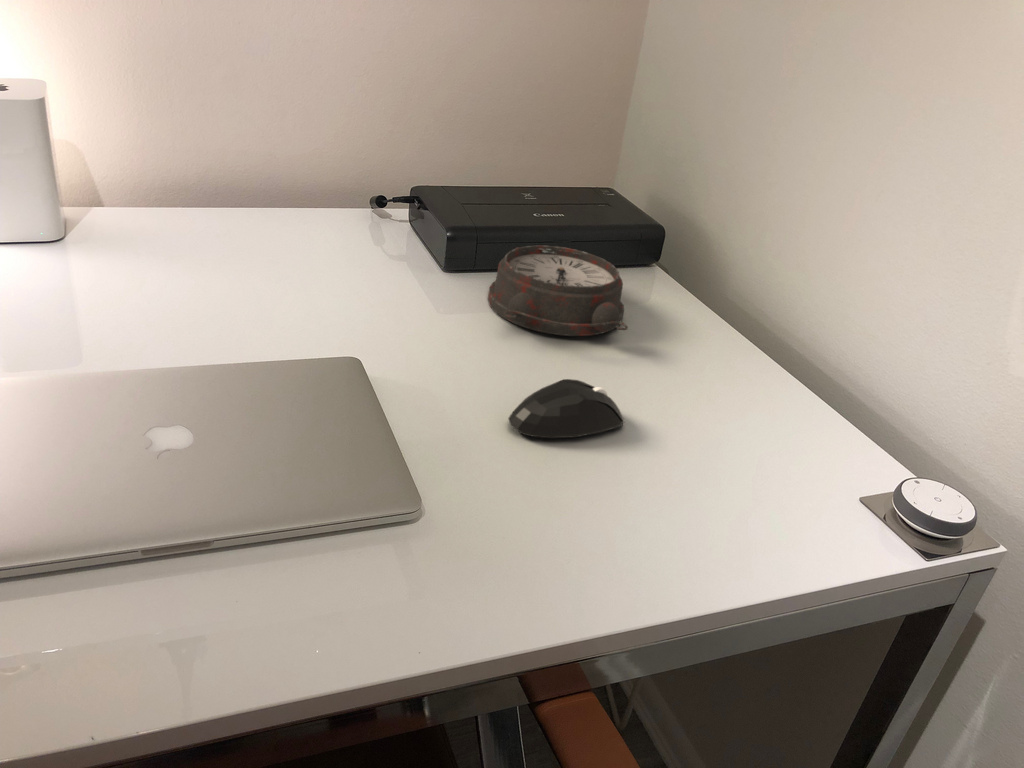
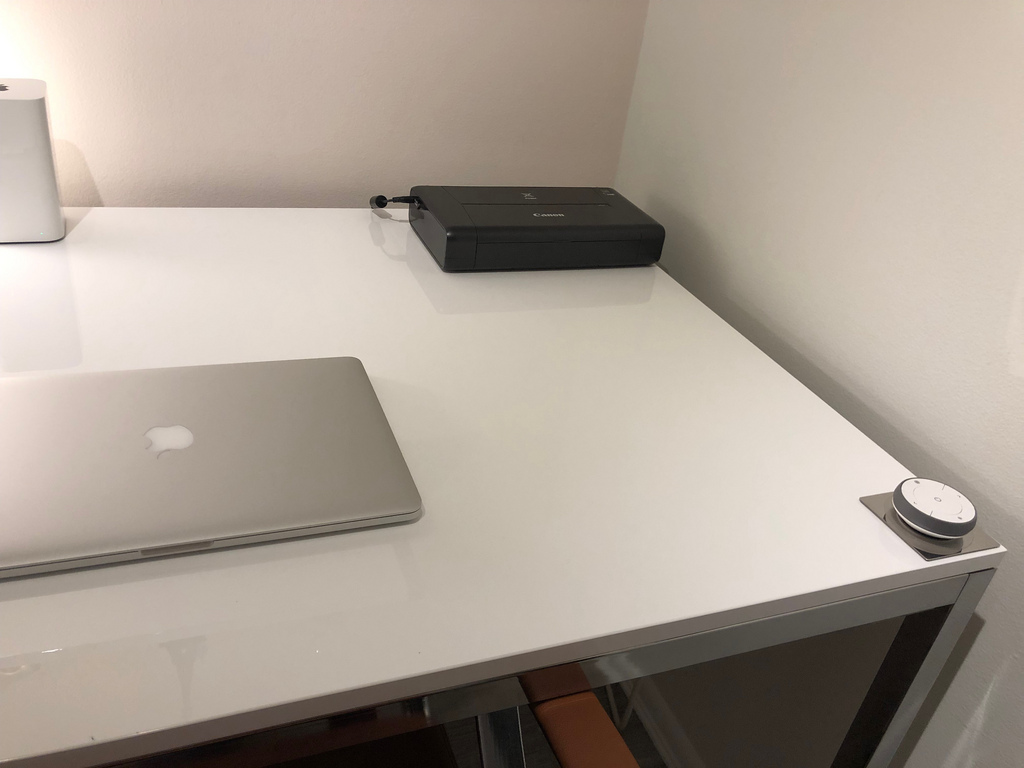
- alarm clock [487,245,629,337]
- mouse [507,378,625,439]
